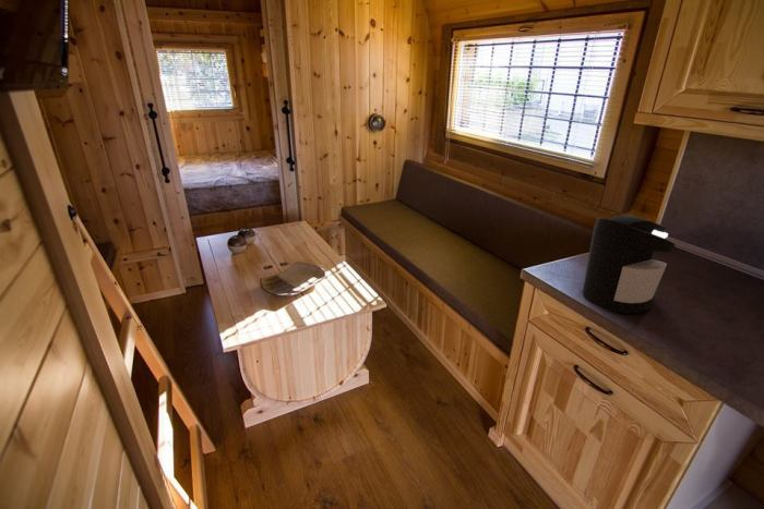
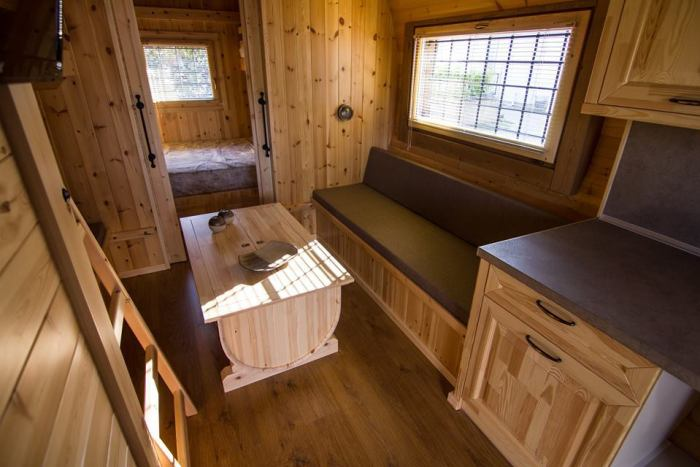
- coffee maker [582,214,676,314]
